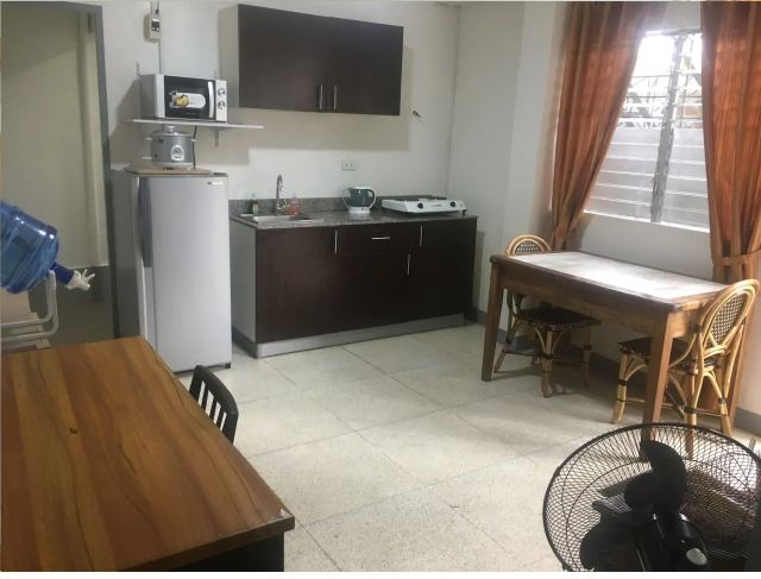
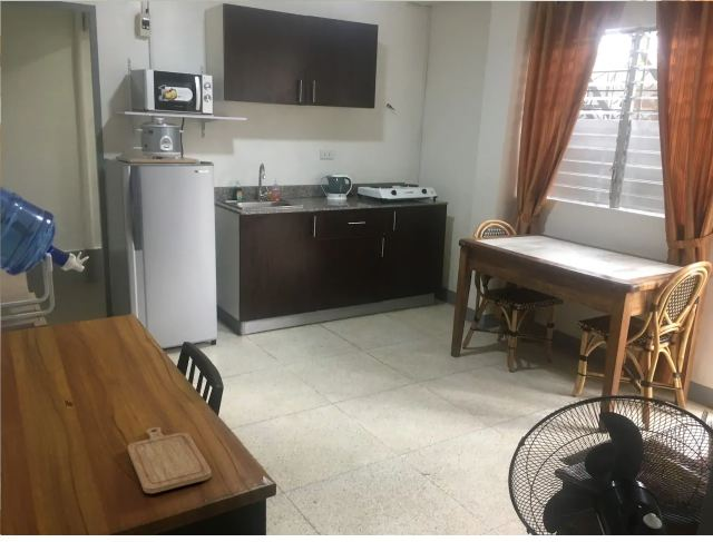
+ chopping board [127,426,212,494]
